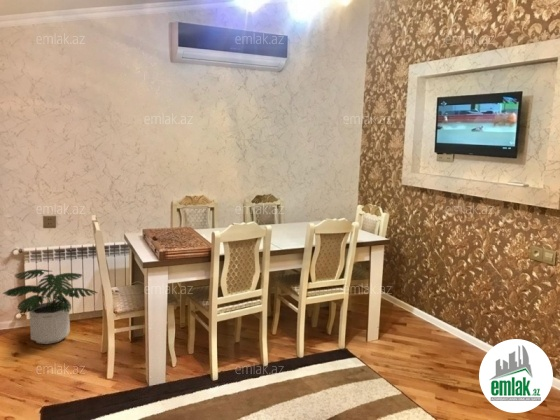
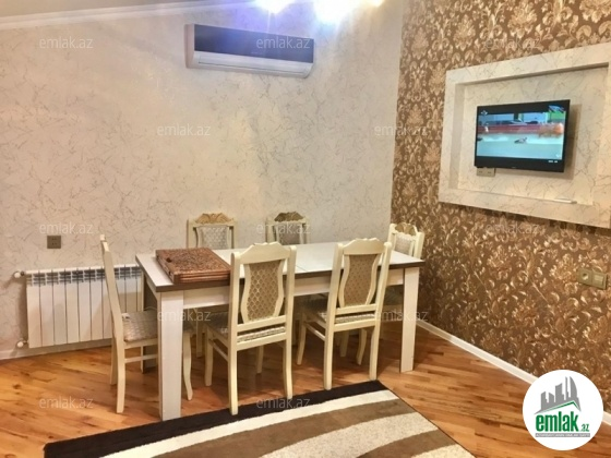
- potted plant [2,268,99,345]
